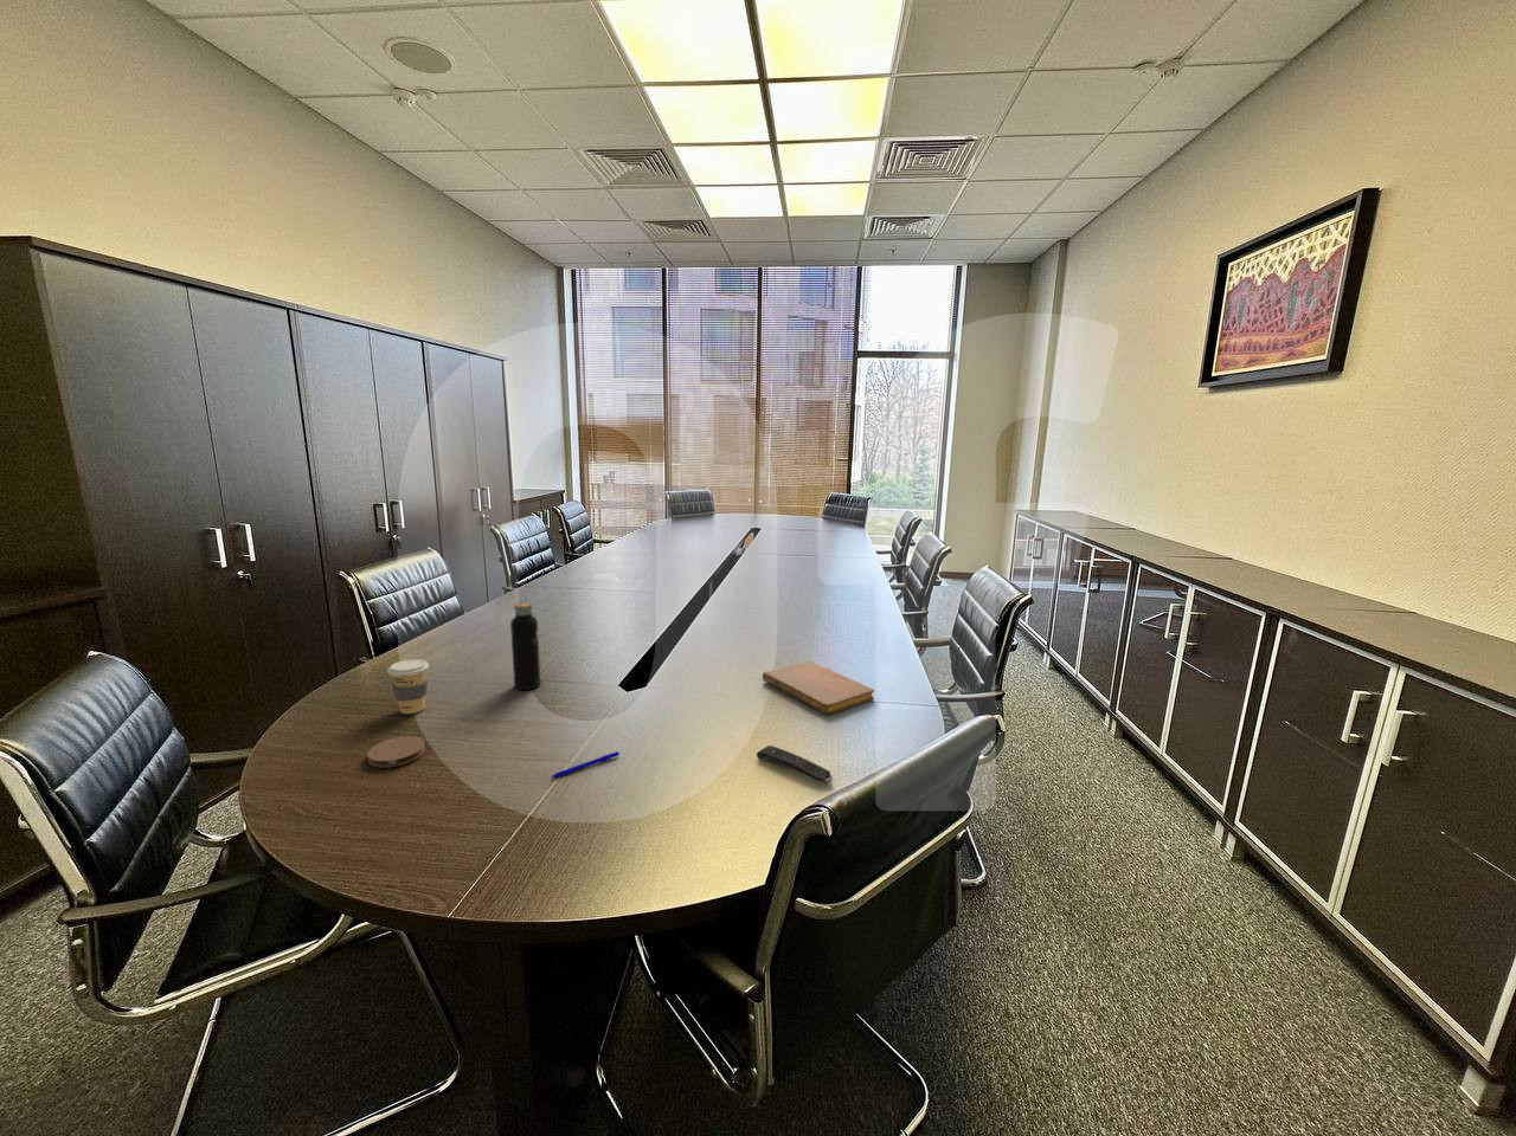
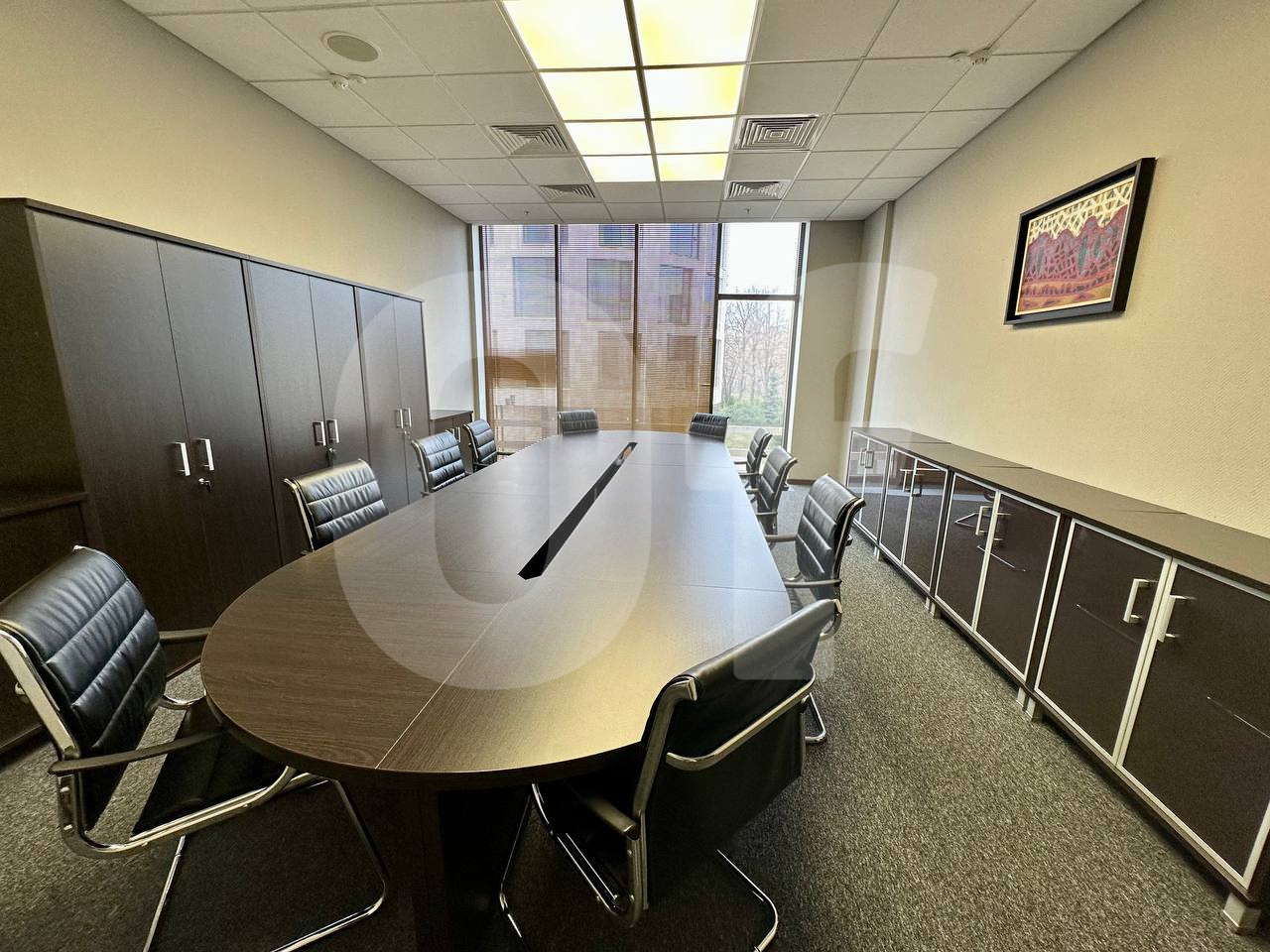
- pen [549,751,621,779]
- coffee cup [386,657,430,715]
- coaster [366,735,426,770]
- remote control [756,745,834,784]
- notebook [762,660,875,716]
- water bottle [510,594,541,691]
